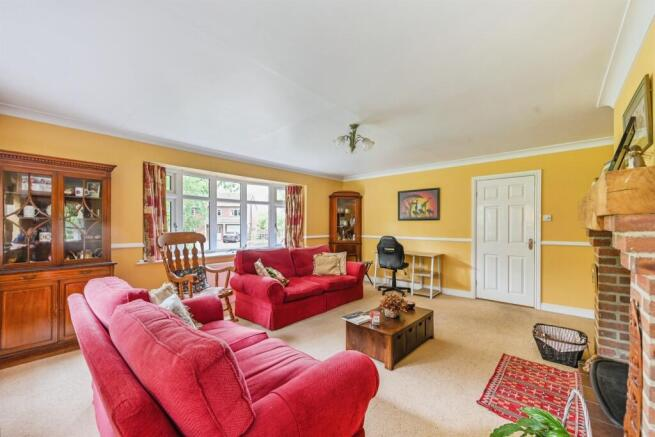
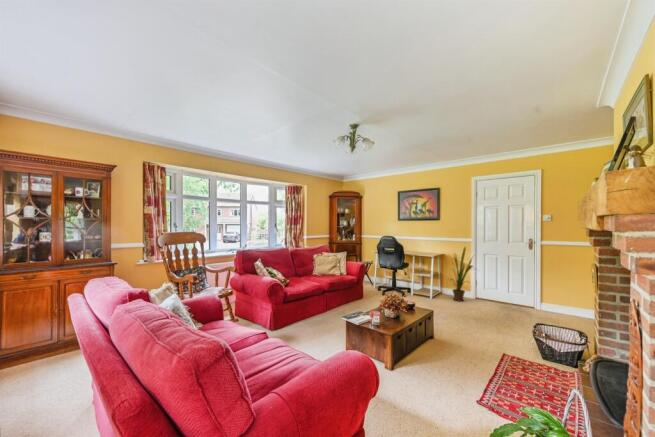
+ house plant [448,245,477,302]
